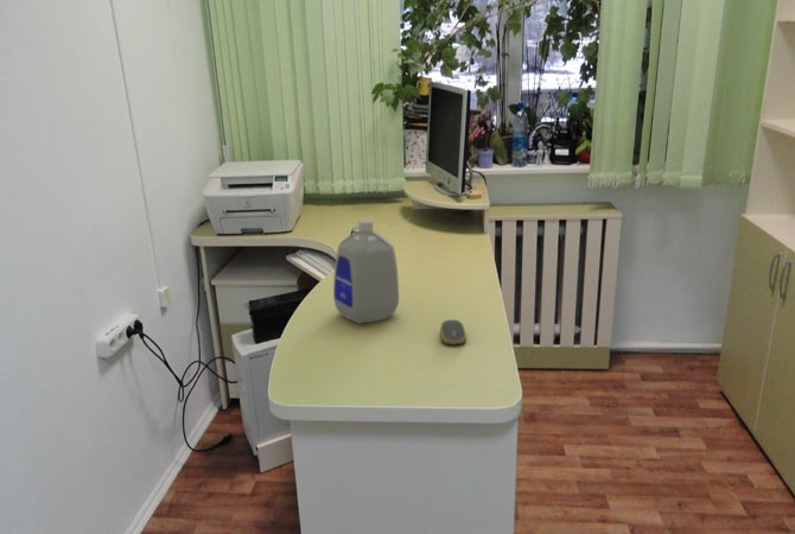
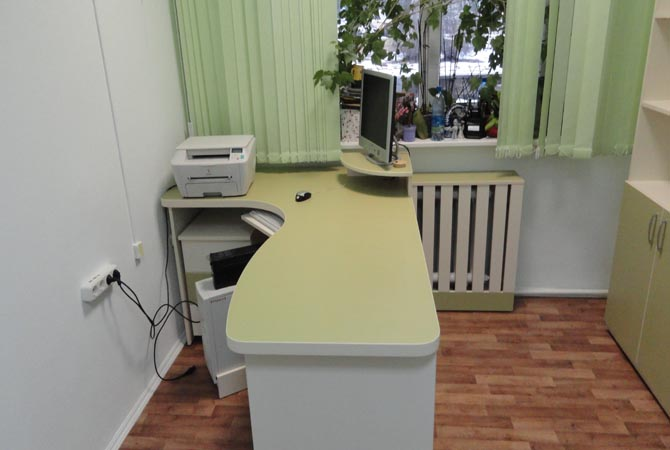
- bottle [332,218,400,325]
- computer mouse [439,319,468,345]
